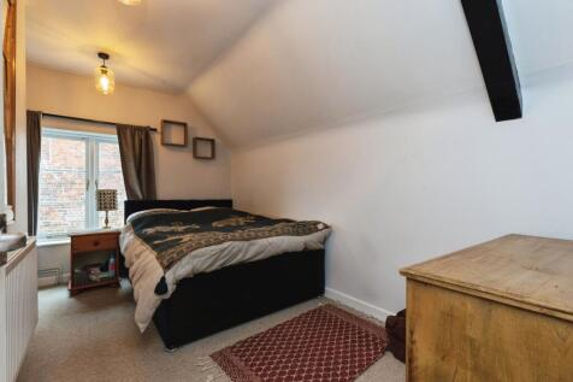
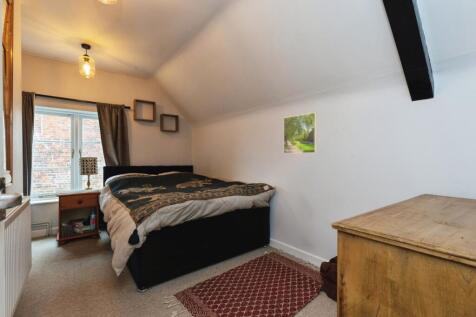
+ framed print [282,111,318,154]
